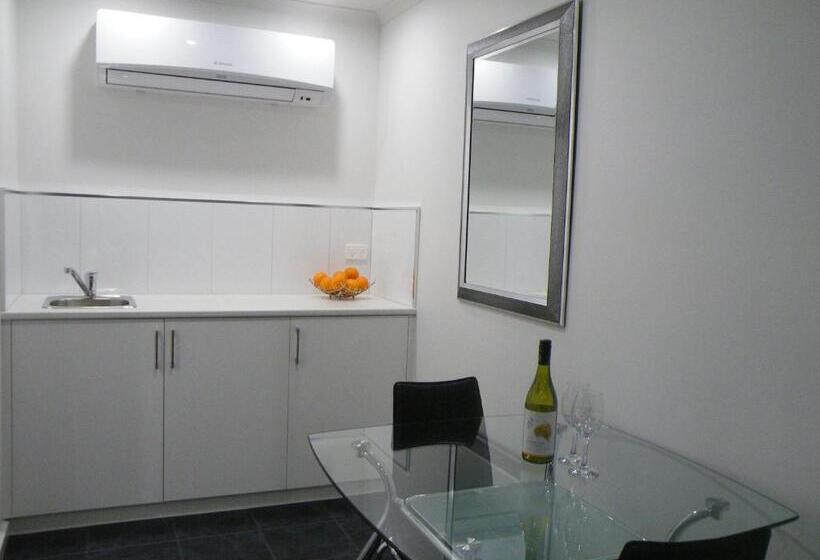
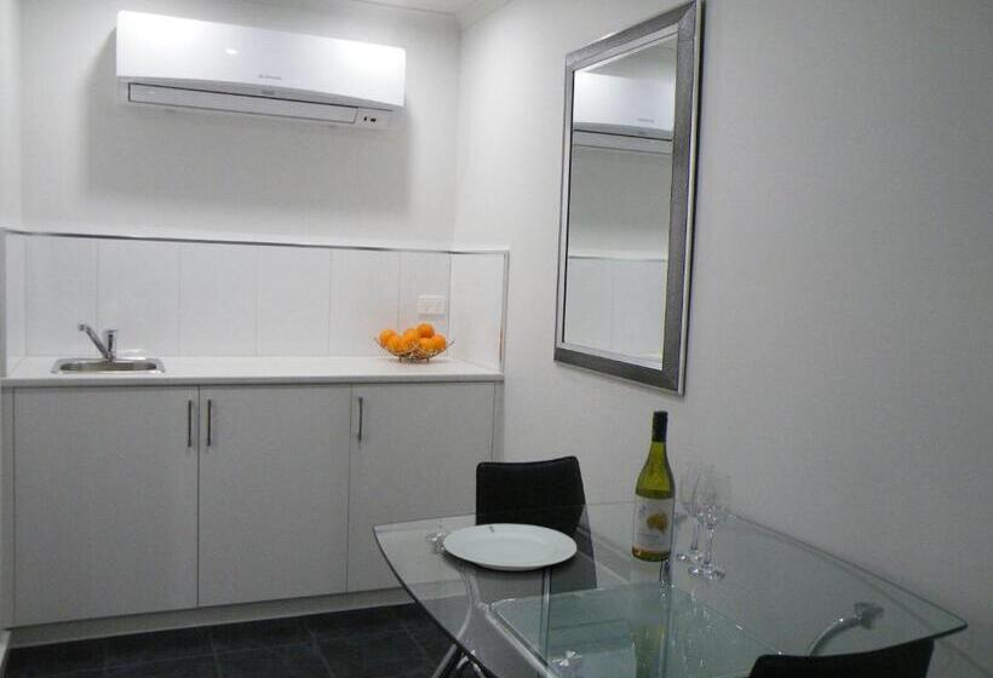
+ chinaware [442,523,578,571]
